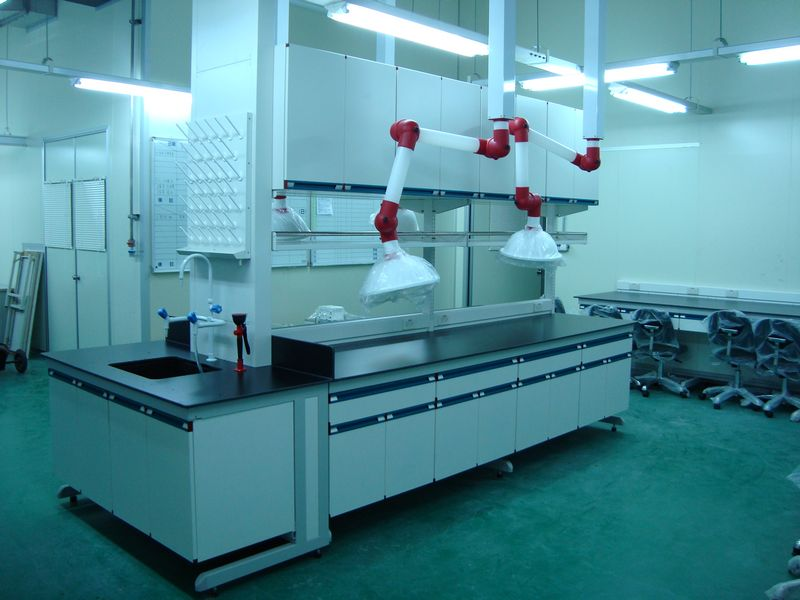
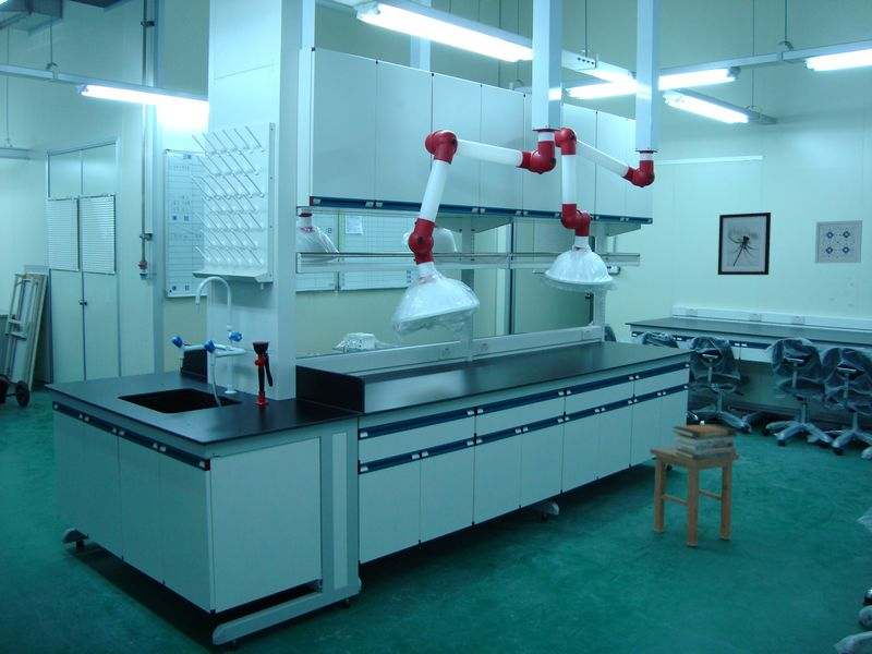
+ stool [650,445,740,547]
+ book stack [671,423,738,459]
+ wall art [814,219,863,264]
+ wall art [717,211,772,276]
